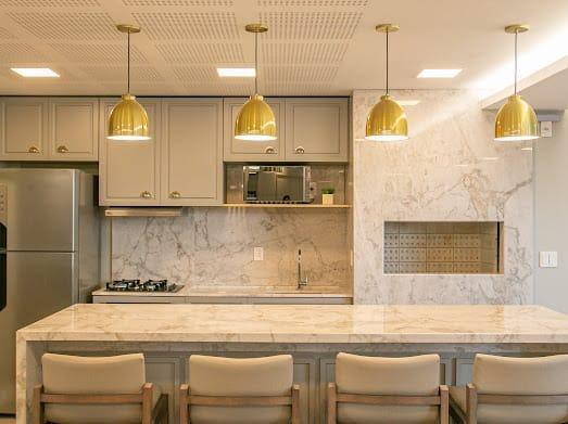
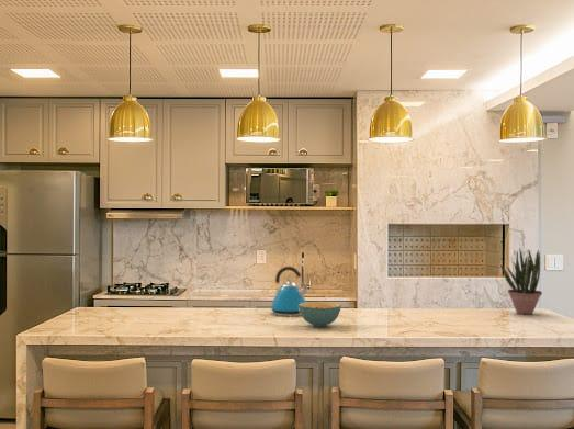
+ cereal bowl [299,301,342,328]
+ kettle [268,266,309,317]
+ potted plant [499,247,543,316]
